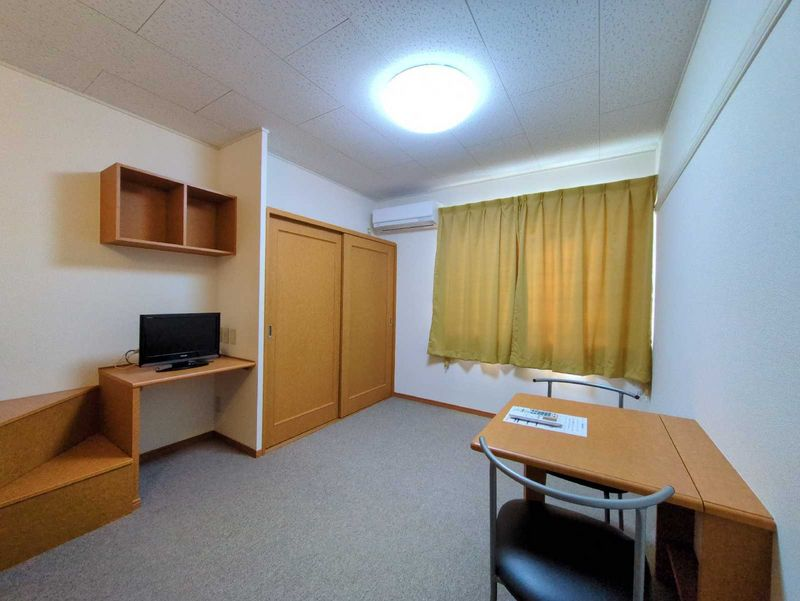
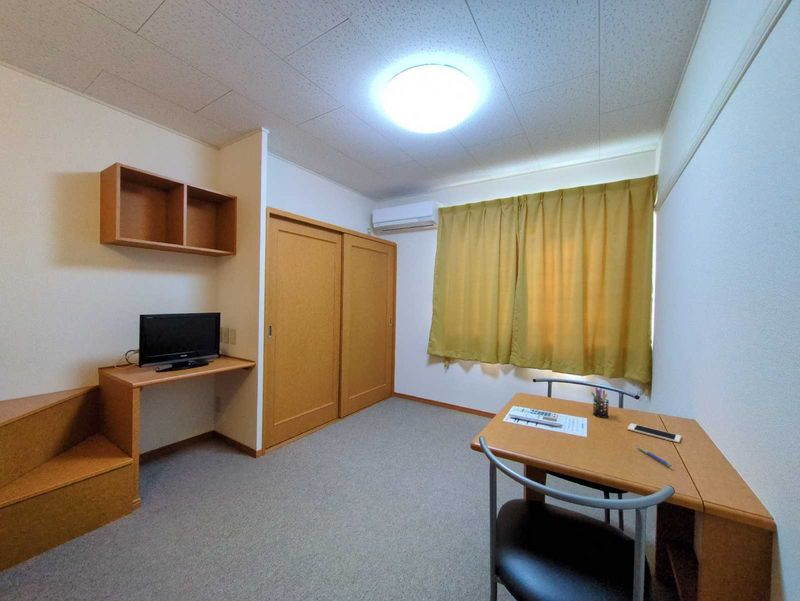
+ cell phone [626,422,682,444]
+ pen holder [591,385,610,419]
+ pen [636,446,673,468]
